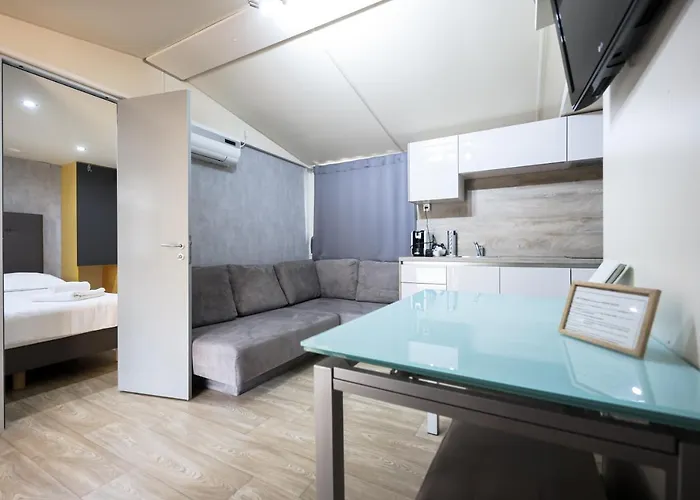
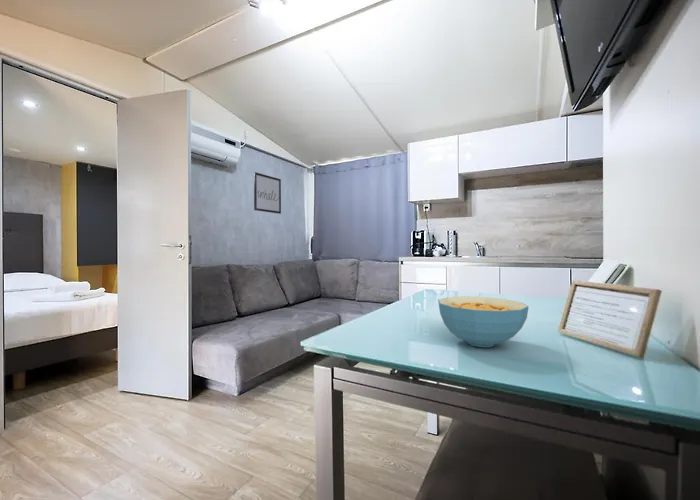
+ wall art [253,171,282,215]
+ cereal bowl [437,295,530,348]
